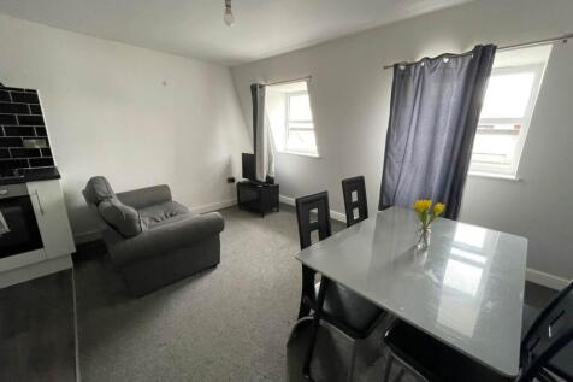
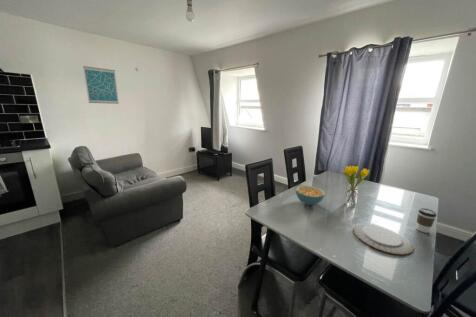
+ wall art [82,65,120,105]
+ chinaware [353,222,415,256]
+ cereal bowl [295,185,326,206]
+ coffee cup [415,207,438,234]
